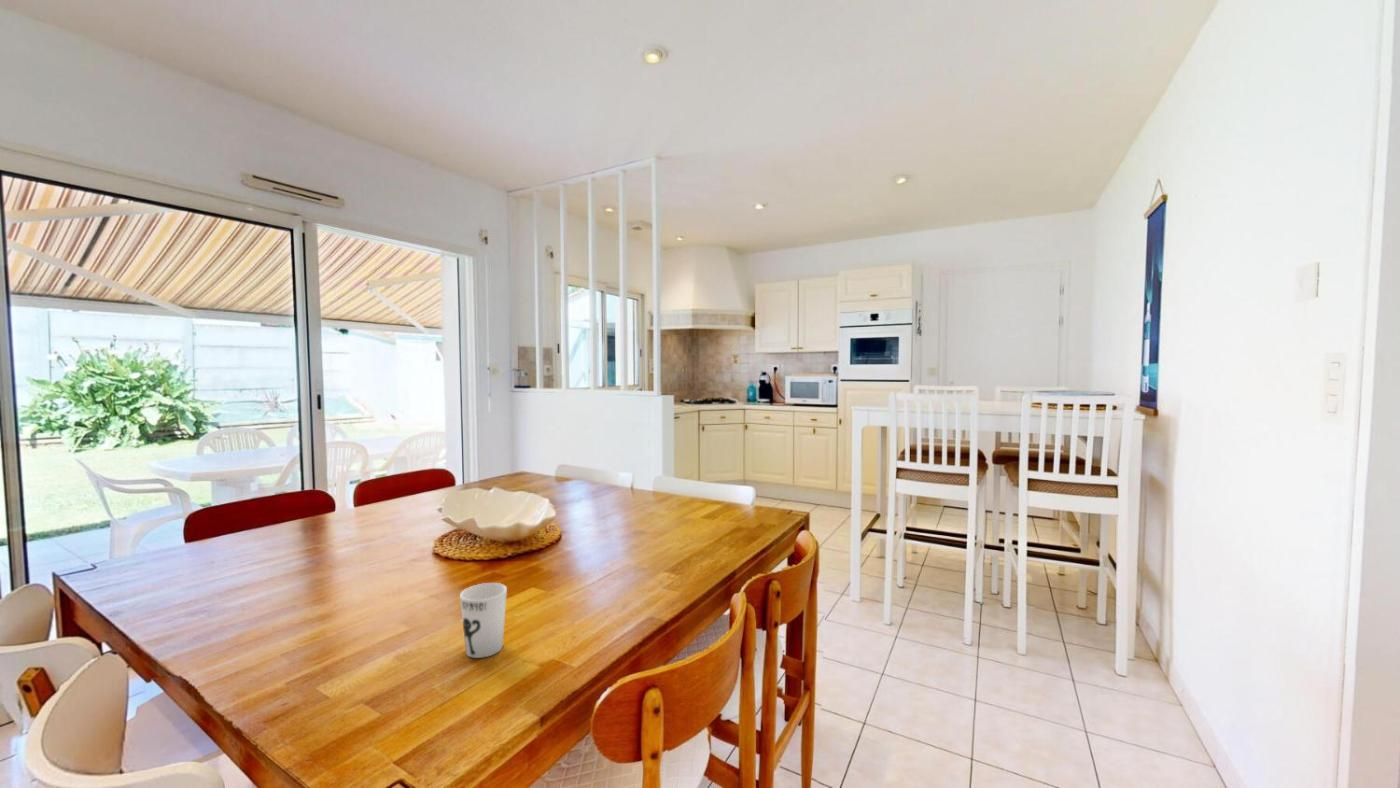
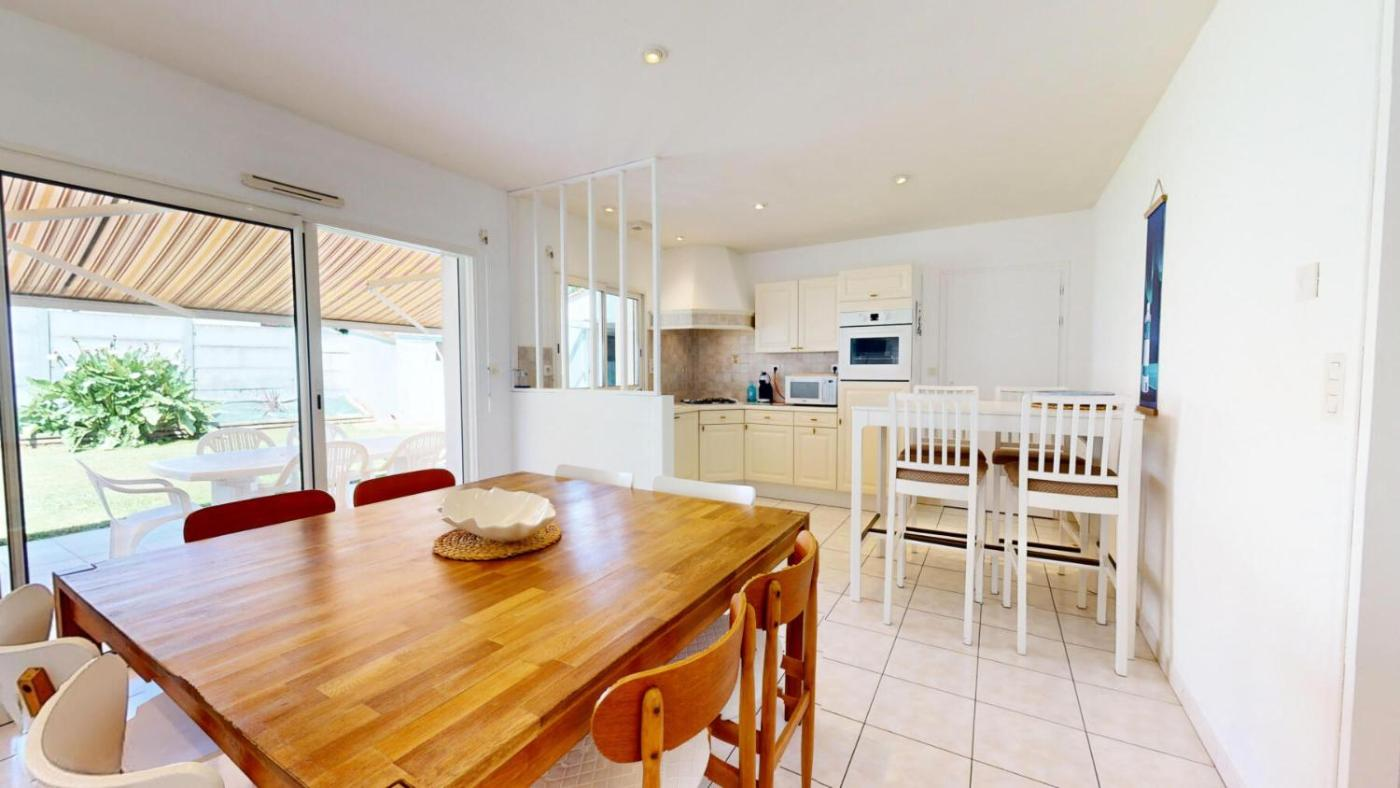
- cup [459,582,508,659]
